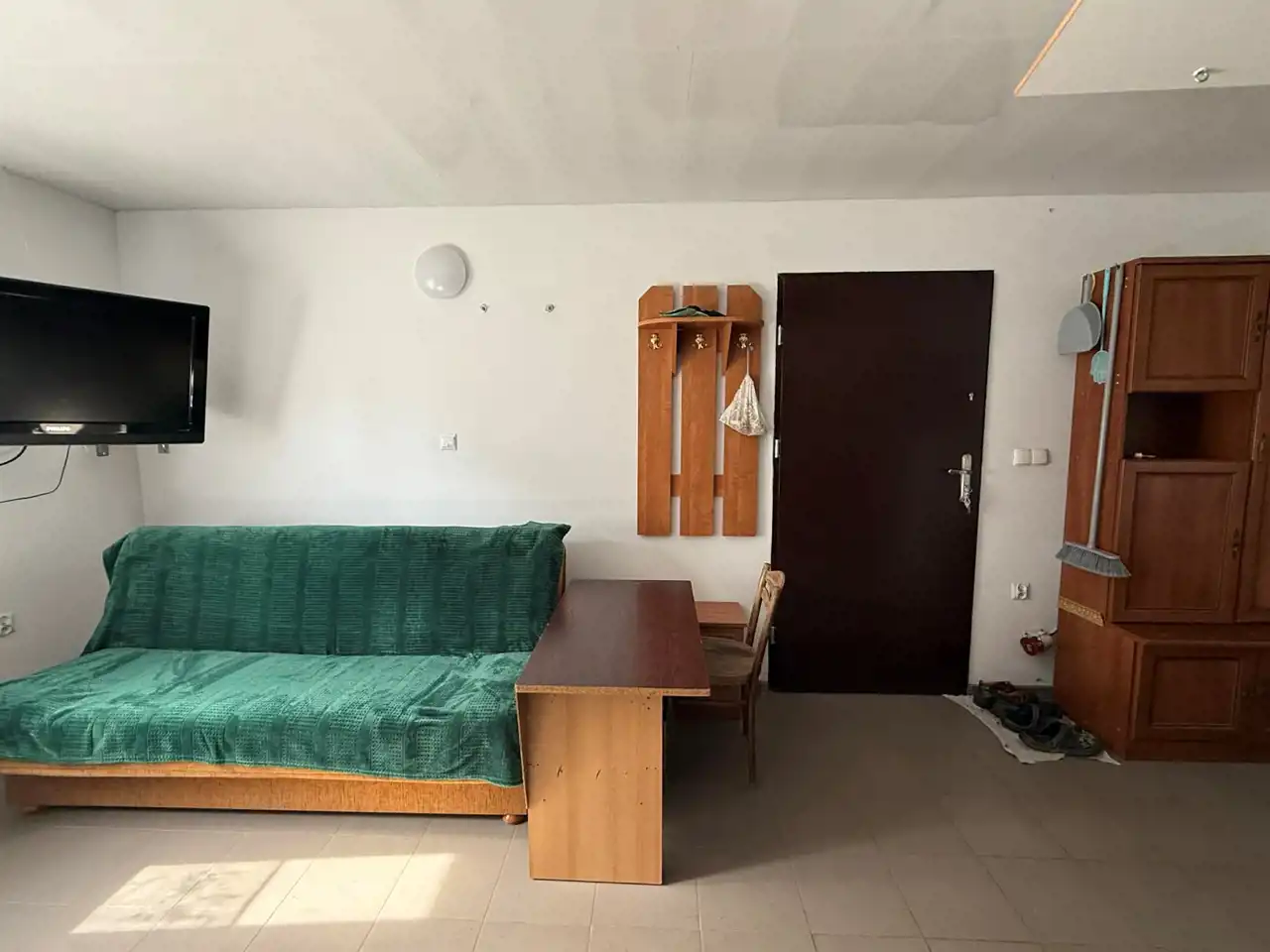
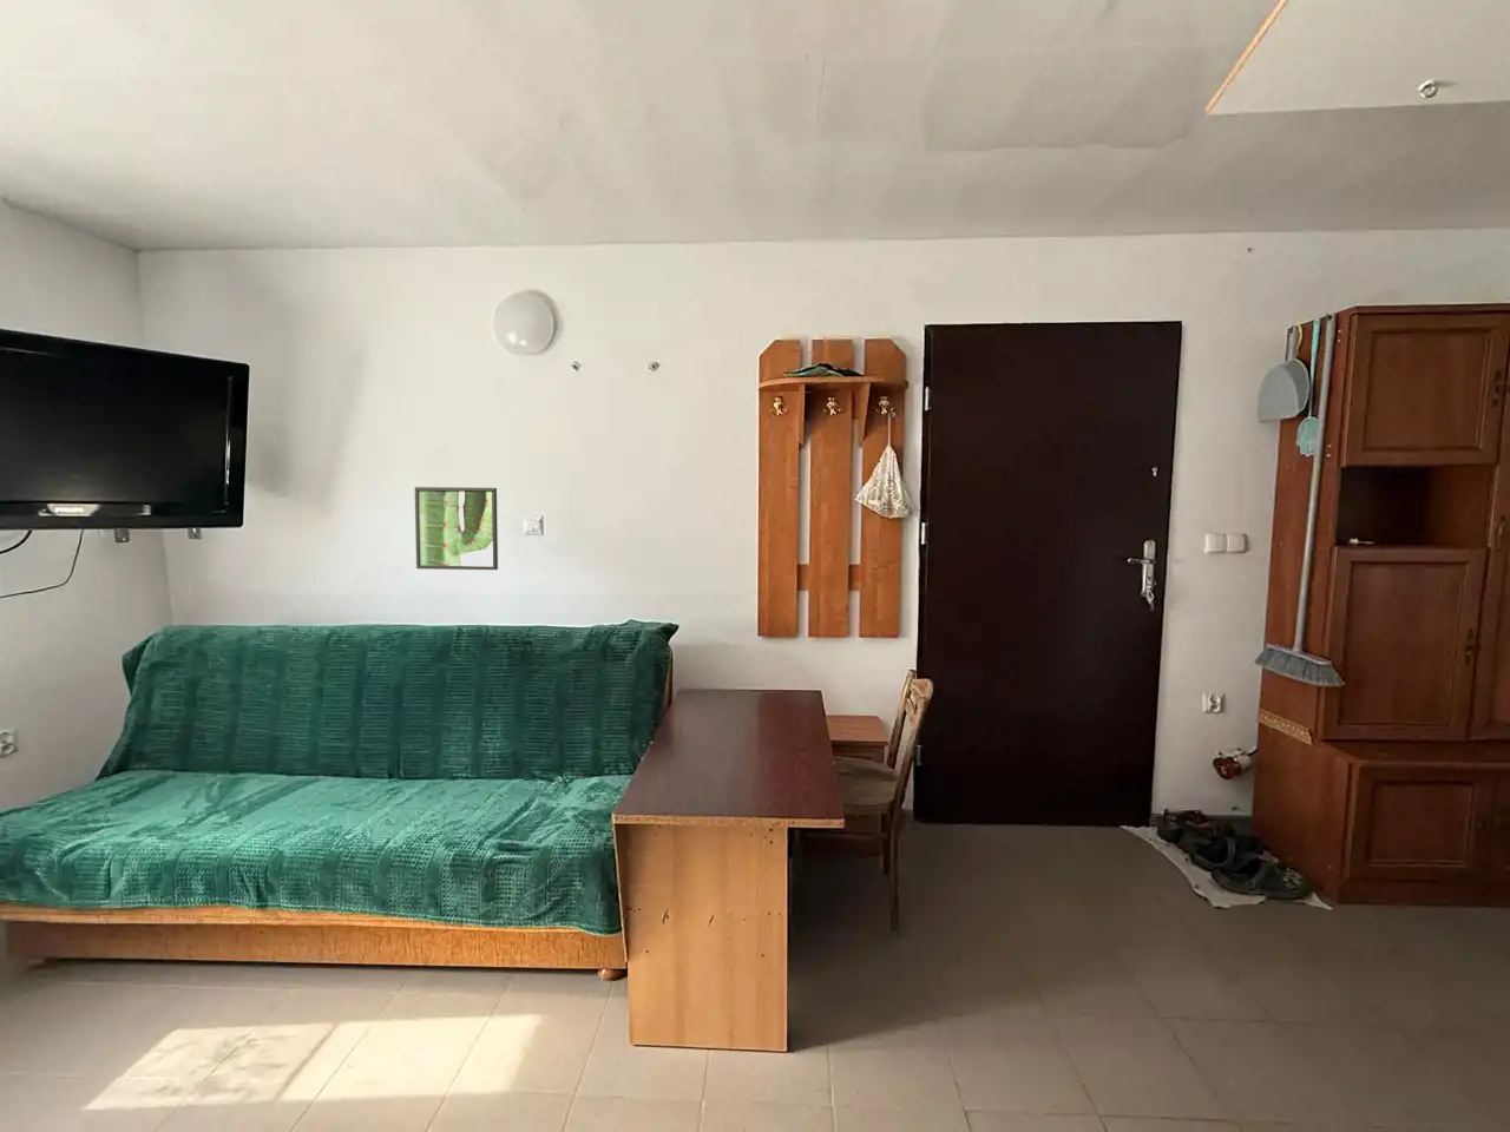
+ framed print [414,486,499,571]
